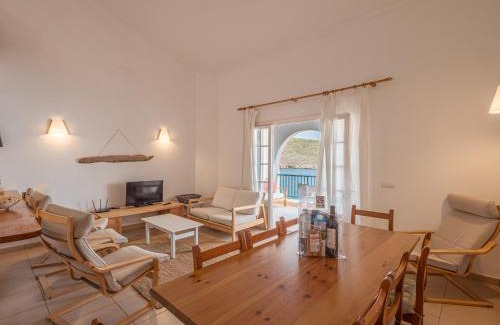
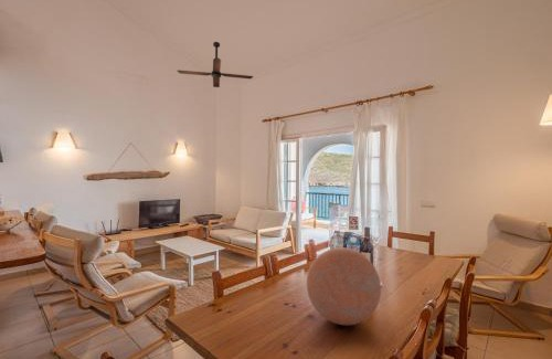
+ ceiling fan [177,41,254,88]
+ decorative orb [306,246,382,326]
